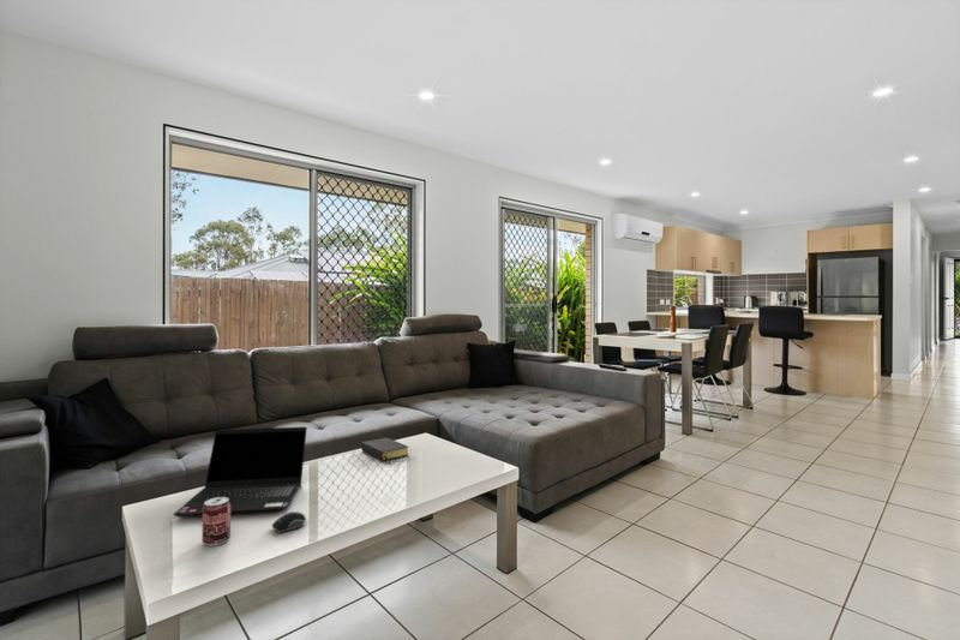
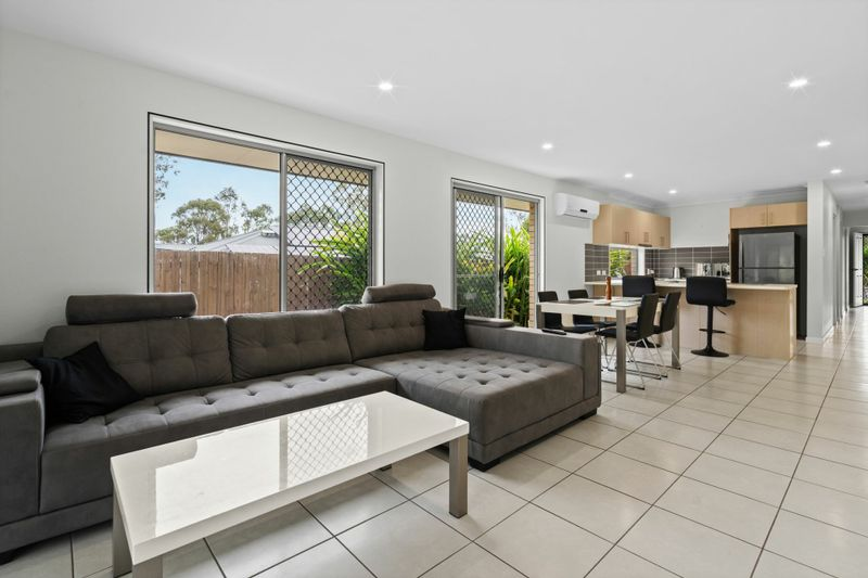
- computer mouse [271,510,307,534]
- beverage can [202,497,232,548]
- laptop computer [172,426,308,518]
- bible [360,437,409,465]
